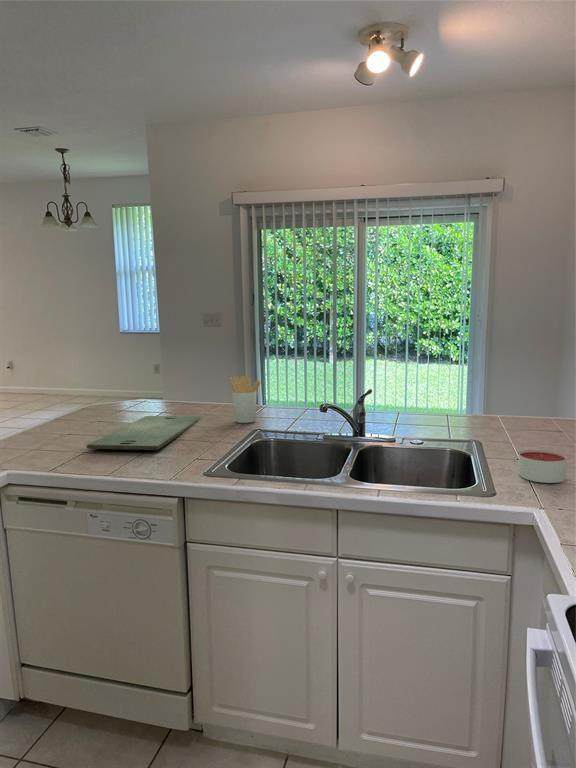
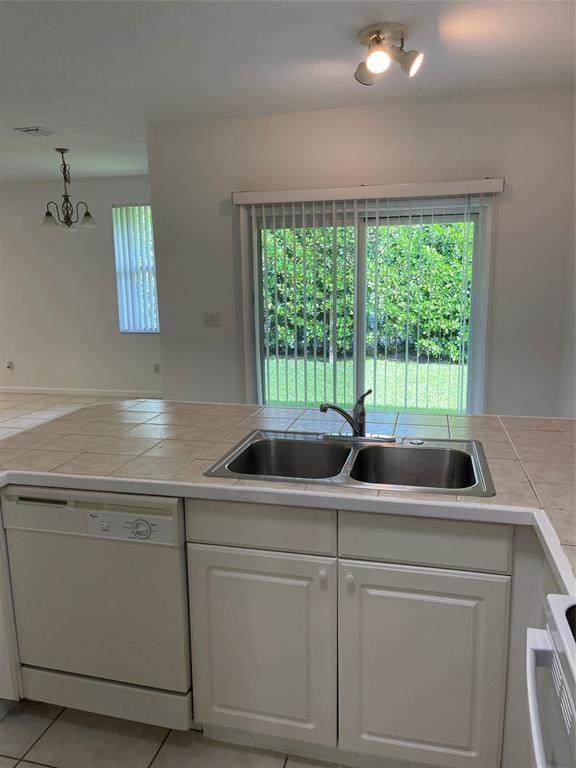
- utensil holder [229,375,262,424]
- cutting board [86,415,204,451]
- candle [517,449,568,484]
